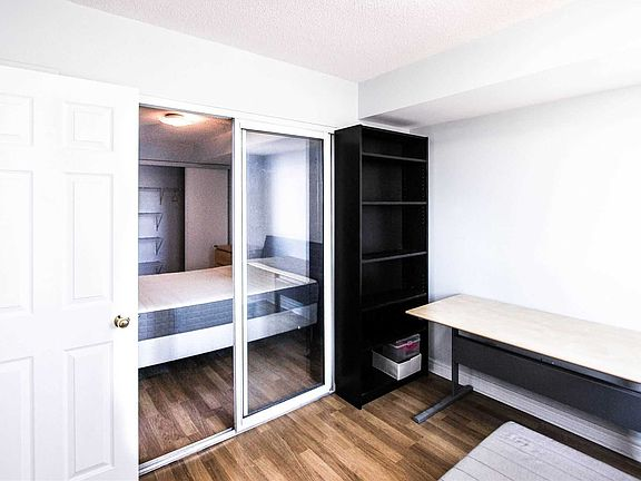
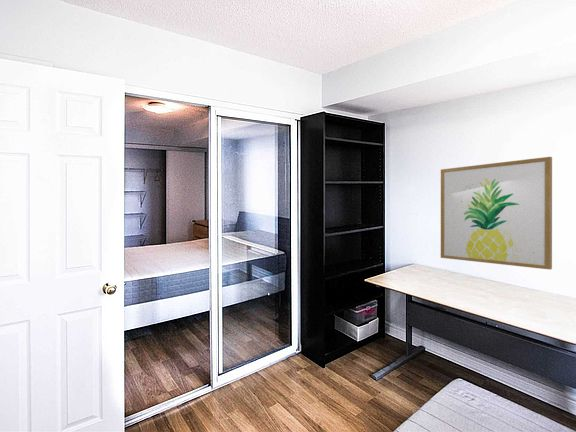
+ wall art [440,156,553,271]
